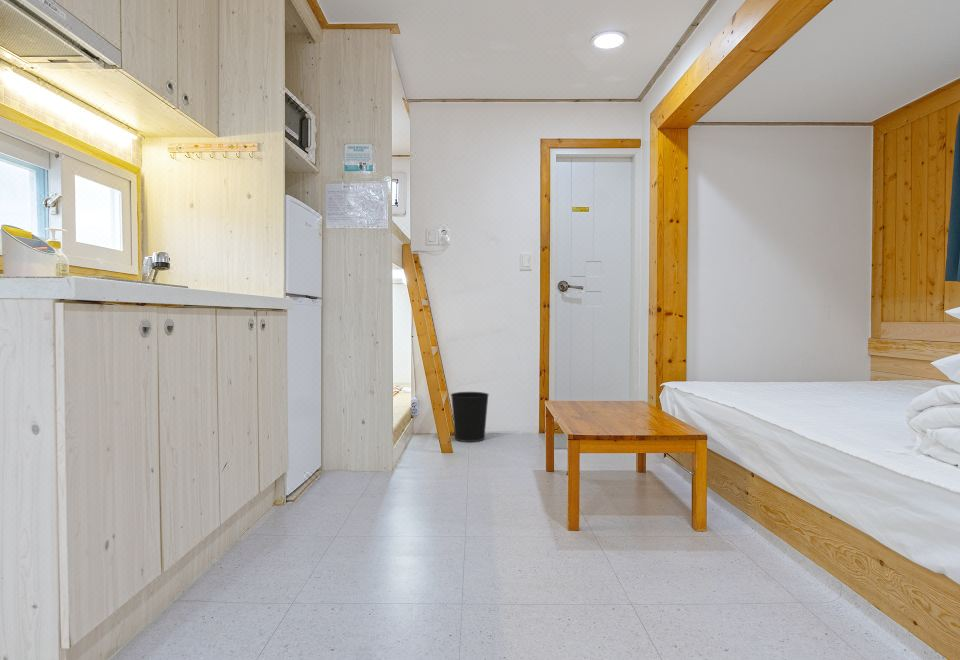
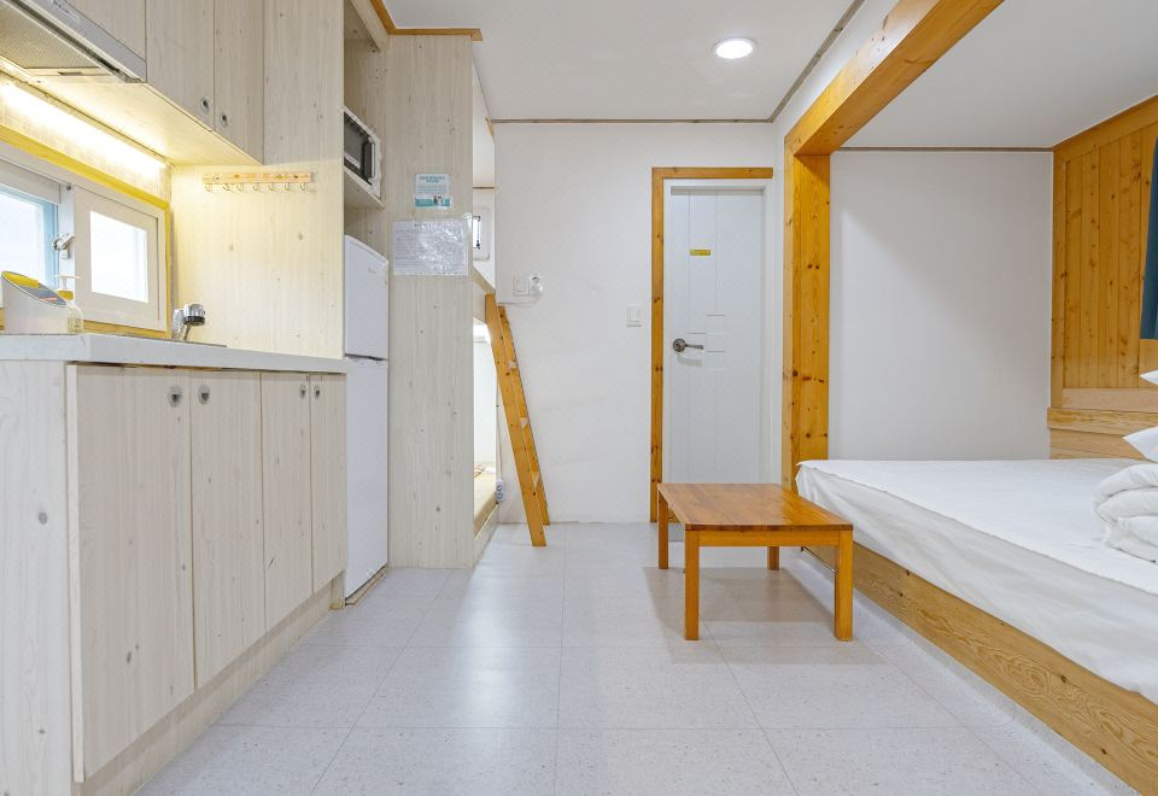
- wastebasket [450,391,490,443]
